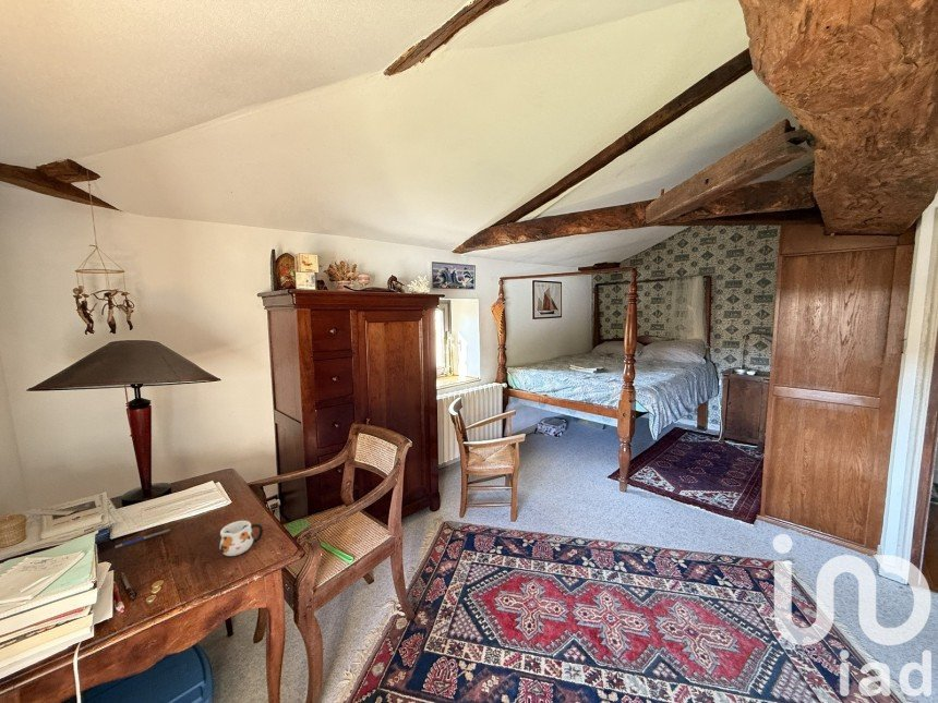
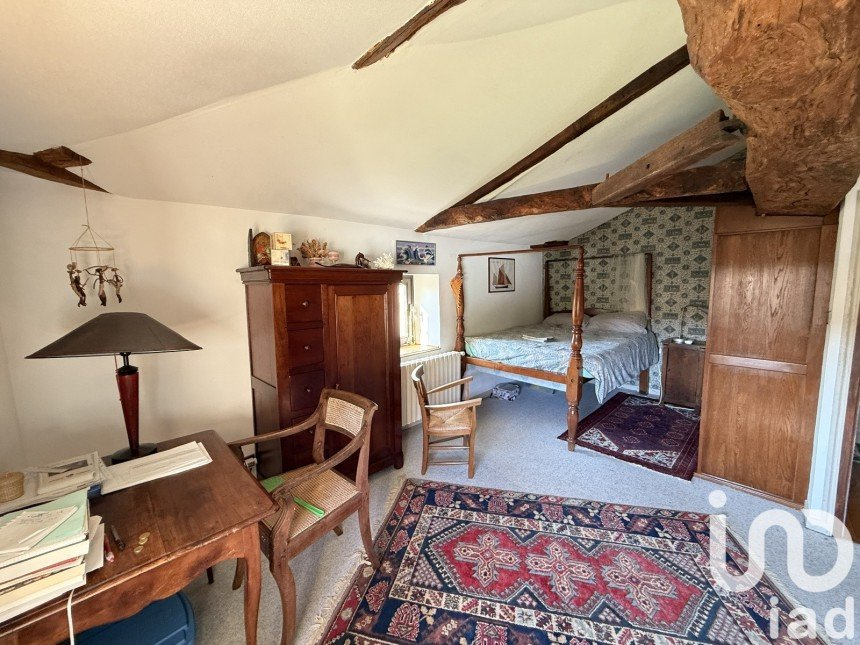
- mug [218,520,264,557]
- pen [115,528,171,549]
